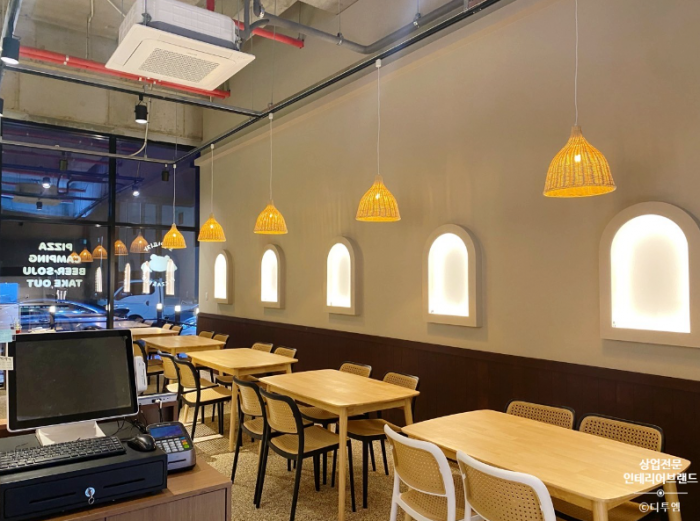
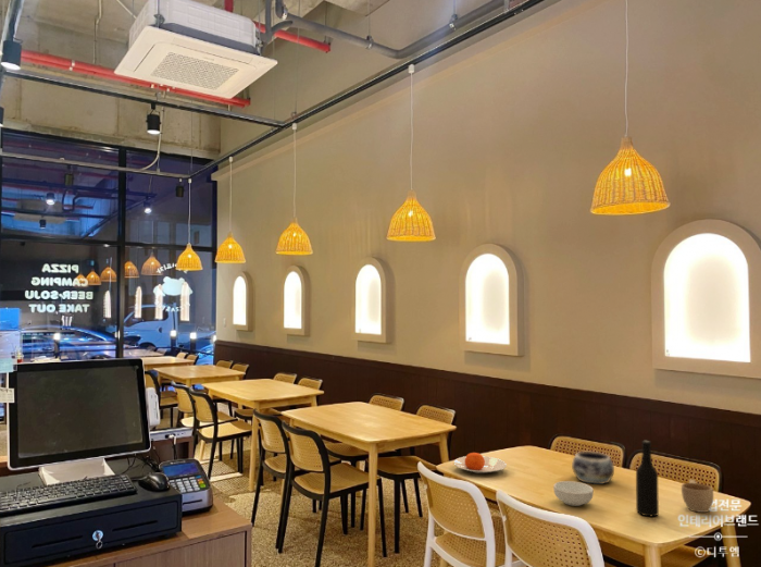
+ cereal bowl [552,480,595,507]
+ cup [681,479,714,514]
+ decorative bowl [571,451,615,485]
+ plate [452,452,508,474]
+ bottle [635,440,660,518]
